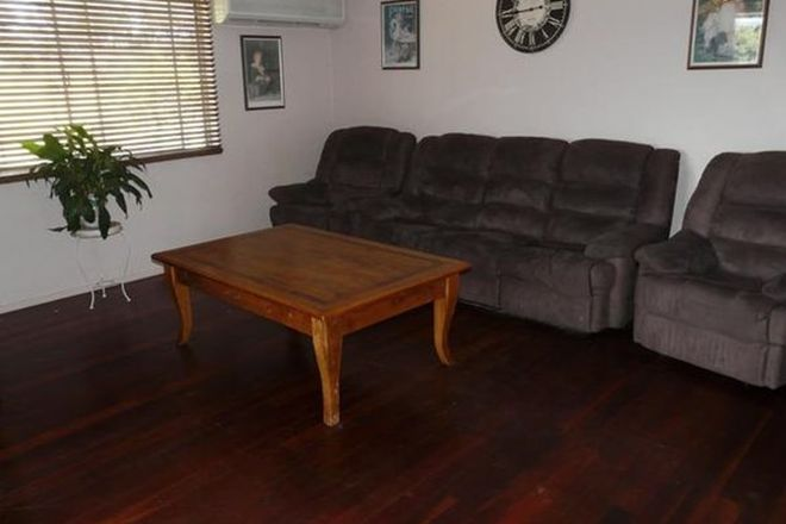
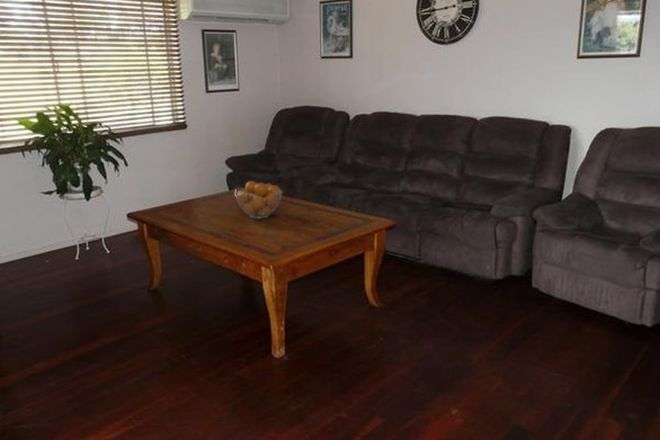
+ fruit basket [234,180,283,219]
